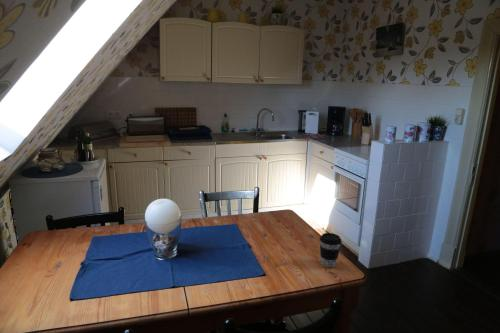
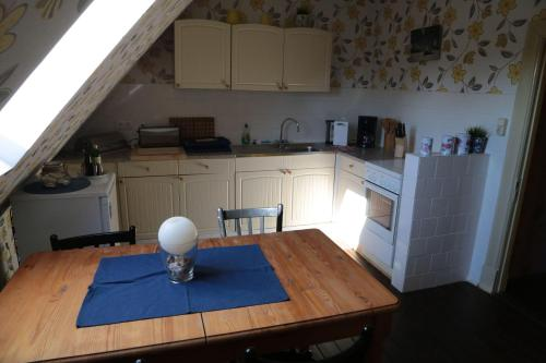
- coffee cup [319,232,342,268]
